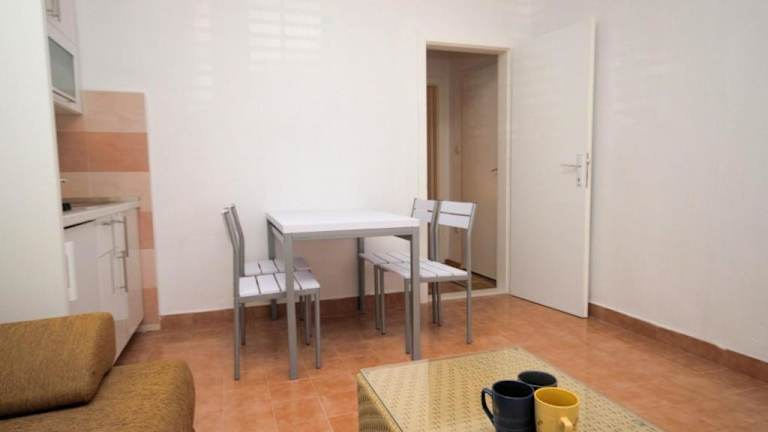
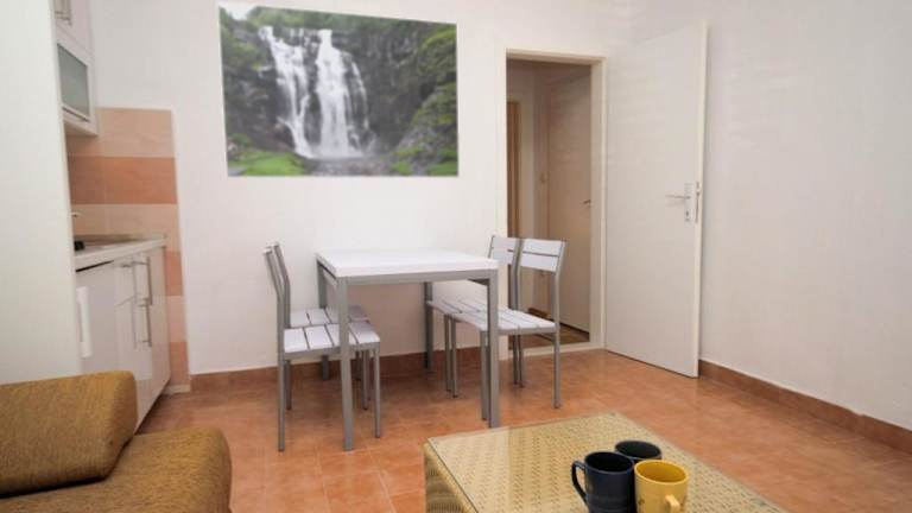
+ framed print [216,0,461,179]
